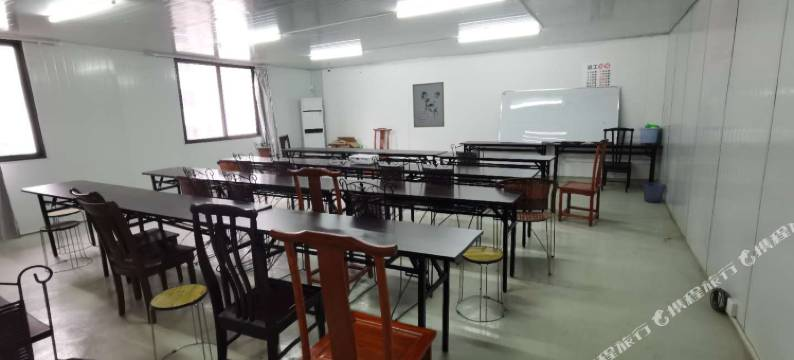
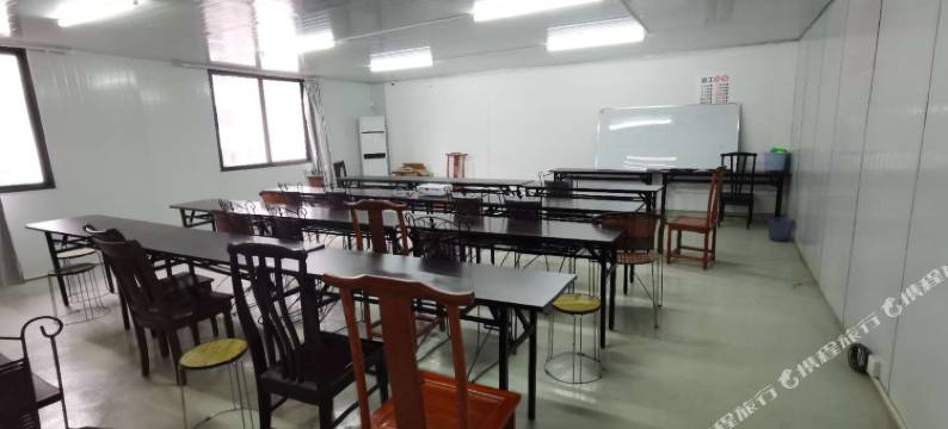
- wall art [412,81,445,129]
